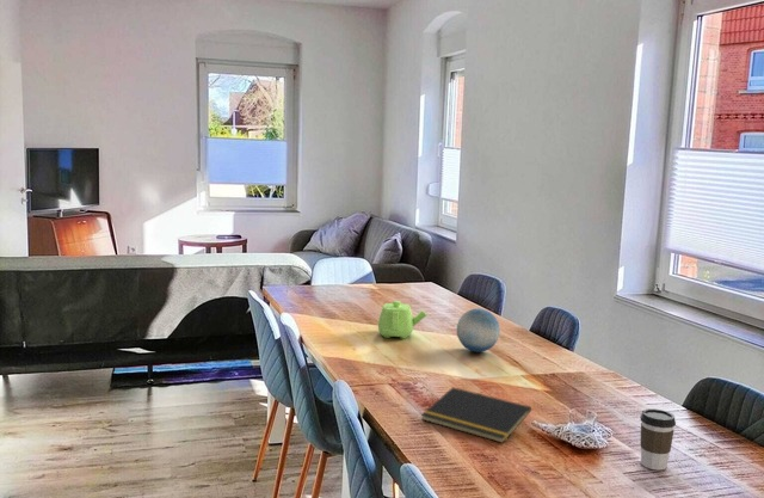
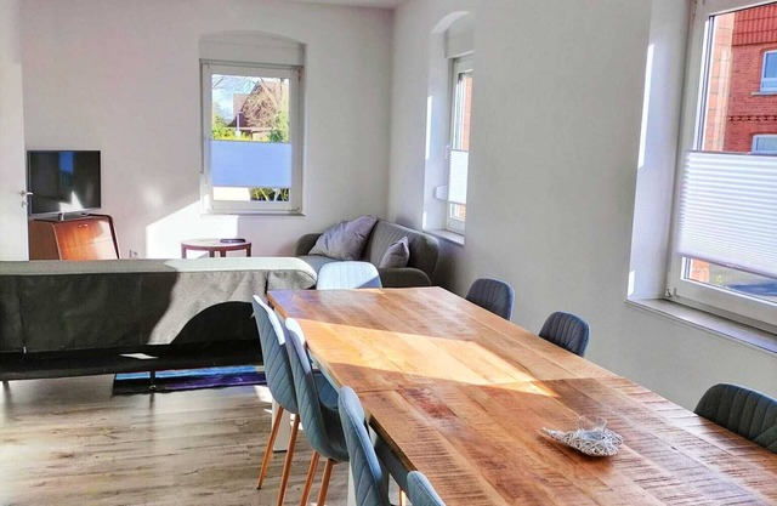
- decorative ball [455,308,501,353]
- coffee cup [639,407,677,472]
- teapot [377,300,427,339]
- notepad [420,386,532,444]
